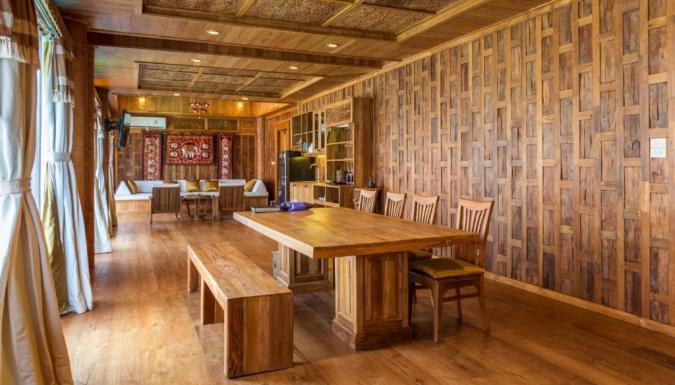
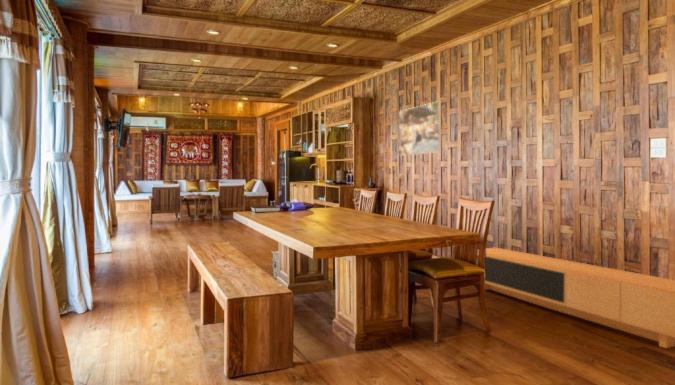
+ media console [484,247,675,349]
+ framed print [398,100,442,157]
